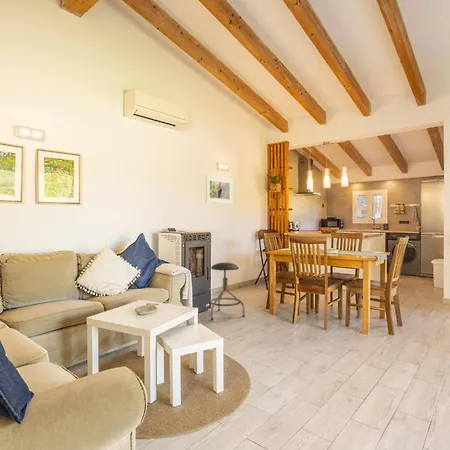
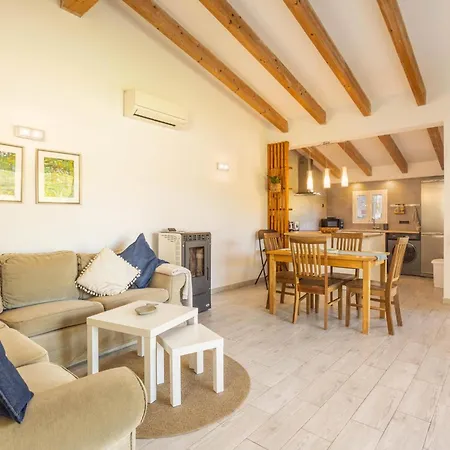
- stool [208,262,246,321]
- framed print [205,174,234,205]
